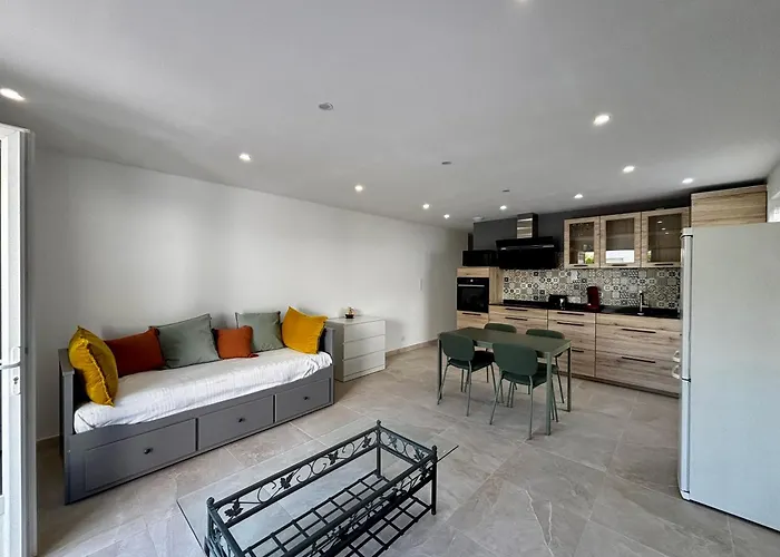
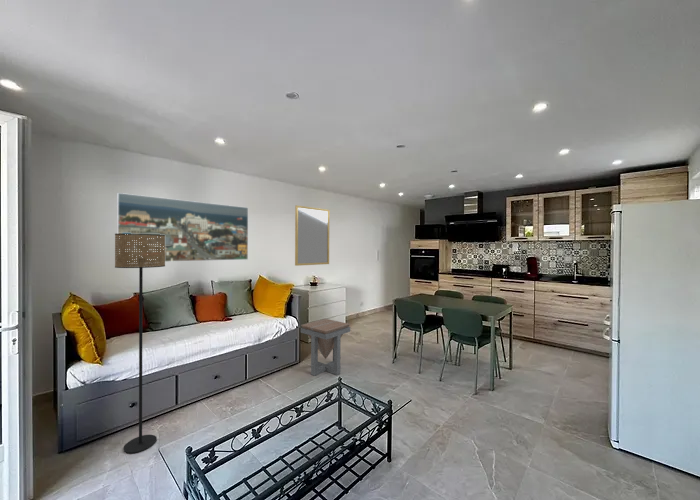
+ home mirror [294,204,331,267]
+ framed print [116,192,249,263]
+ floor lamp [114,233,166,454]
+ side table [300,318,351,377]
